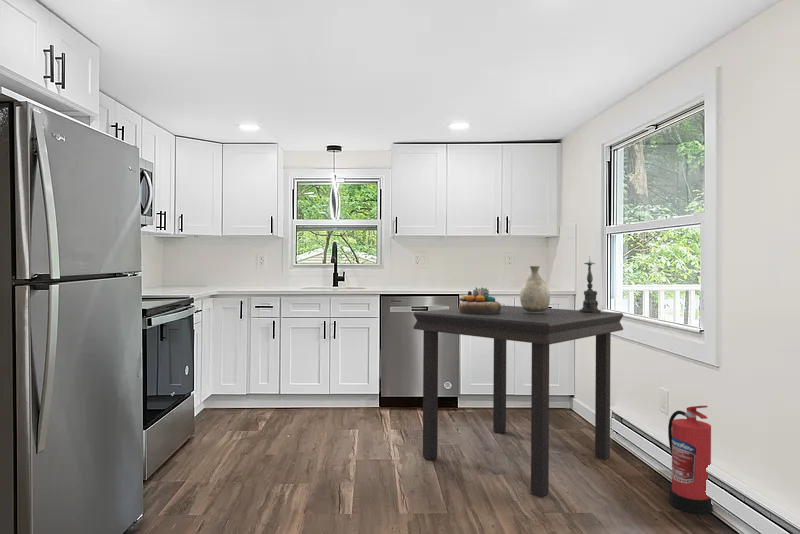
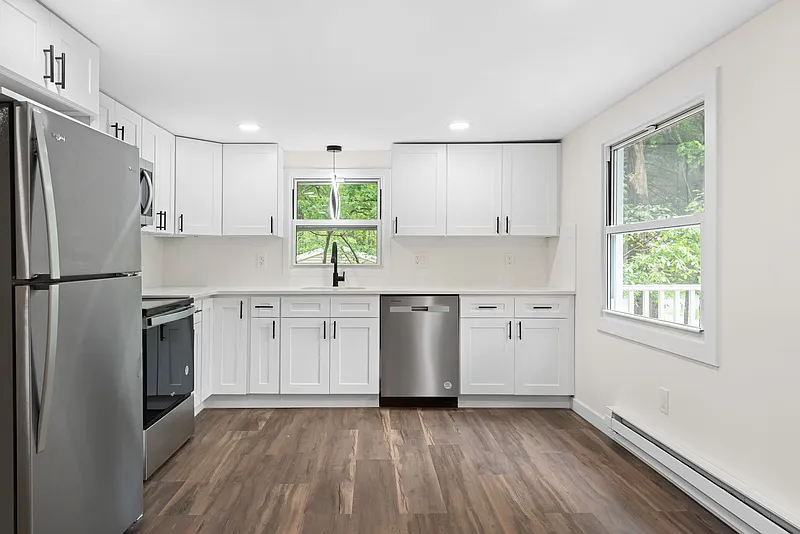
- decorative bowl [458,287,501,314]
- candle holder [570,257,610,315]
- fire extinguisher [667,405,714,515]
- vase [519,265,551,313]
- dining table [412,304,624,499]
